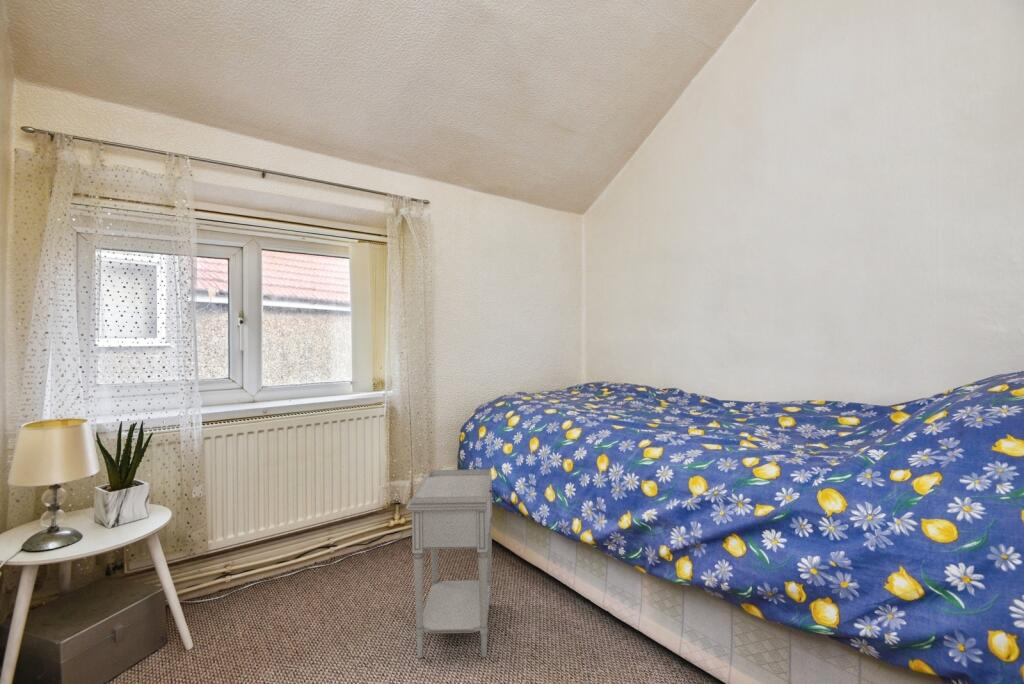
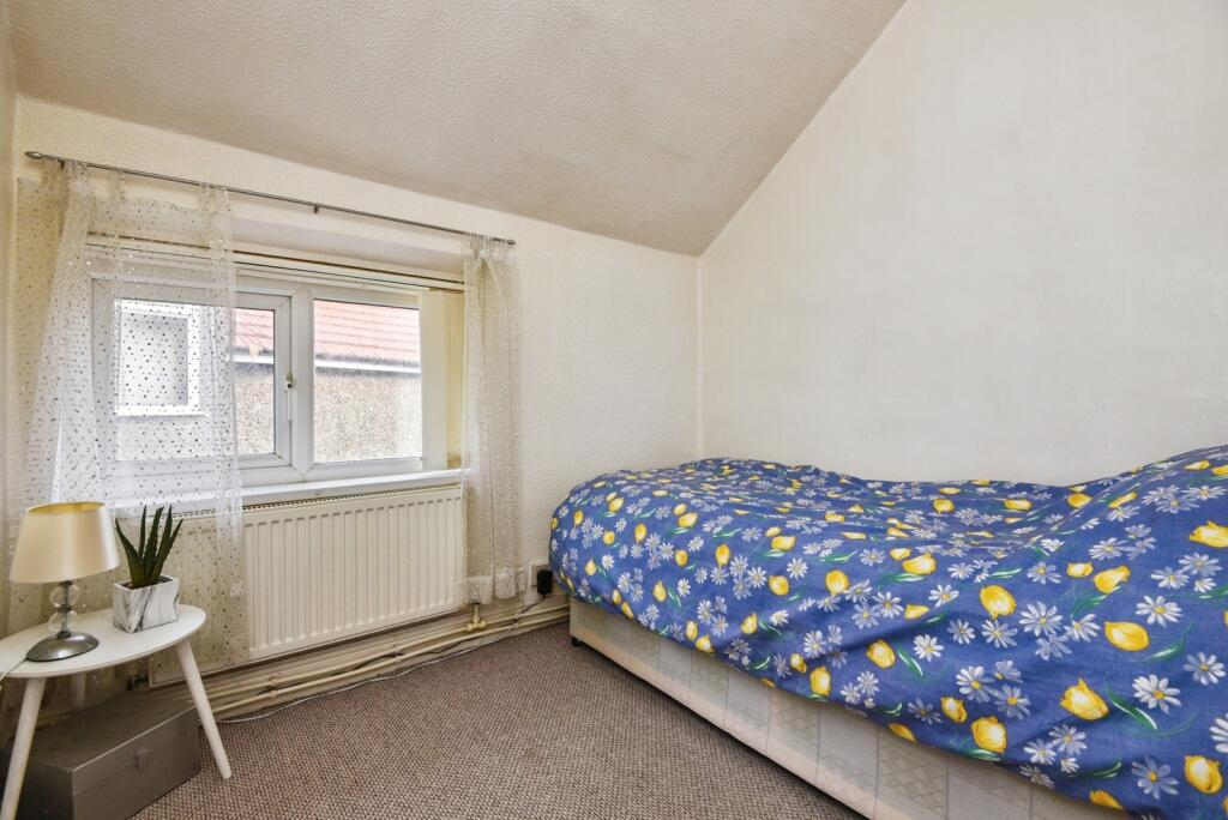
- nightstand [405,468,494,659]
